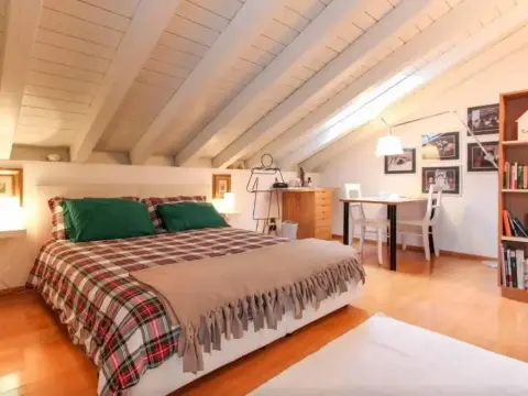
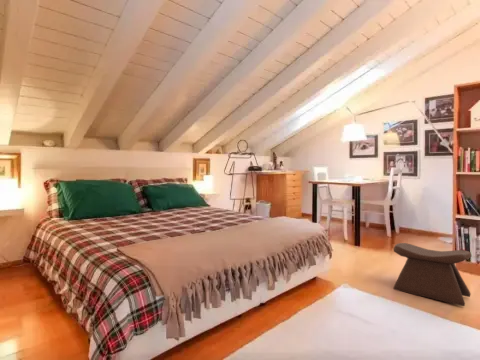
+ stool [393,242,473,307]
